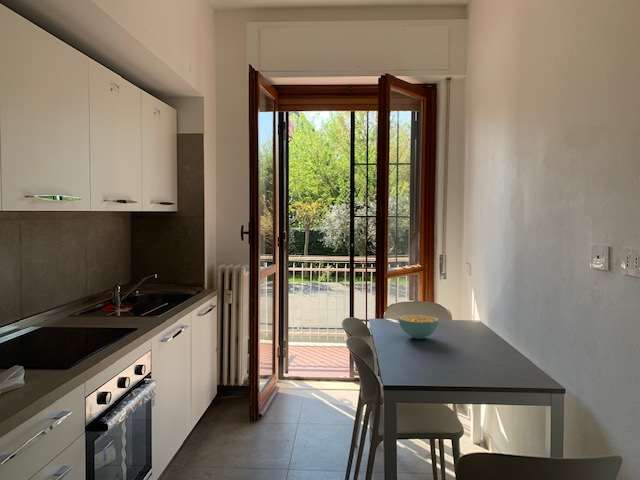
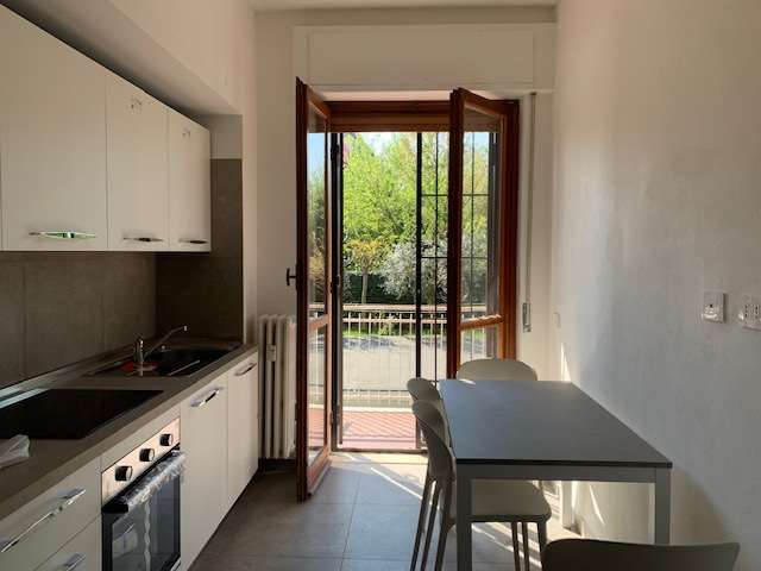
- cereal bowl [398,314,440,340]
